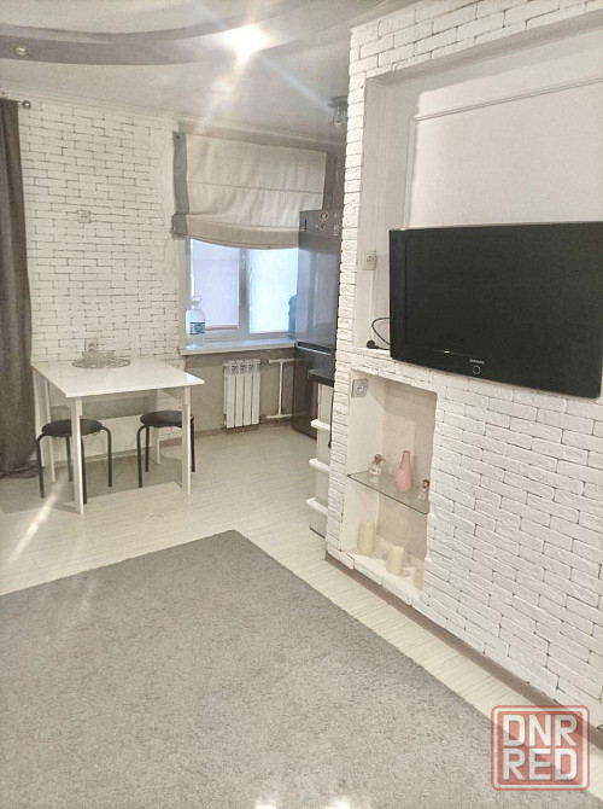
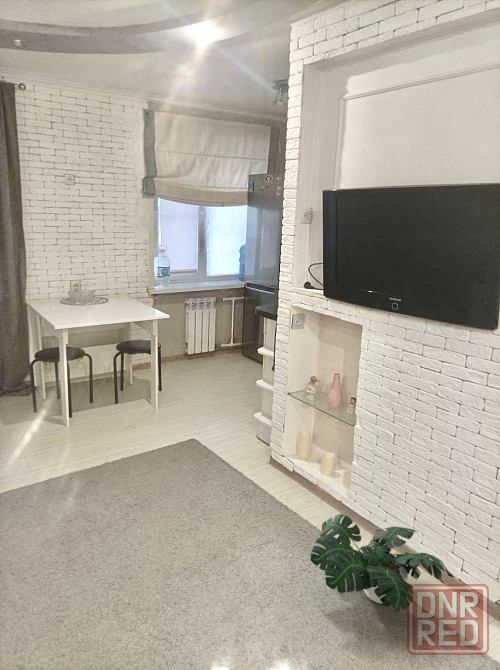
+ potted plant [309,513,455,613]
